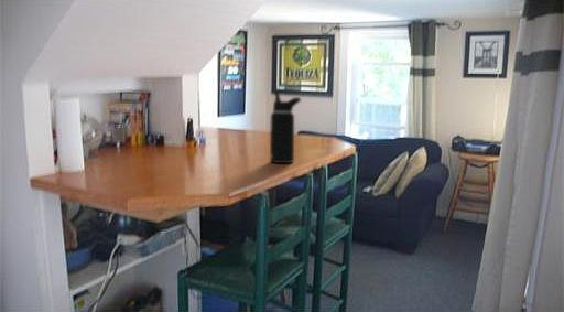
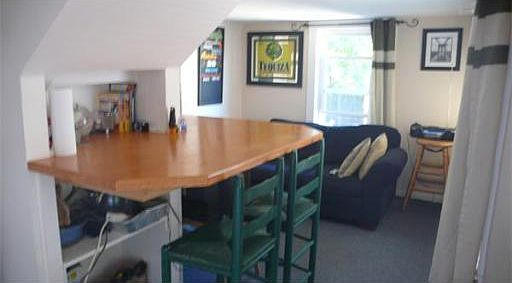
- water bottle [269,90,302,164]
